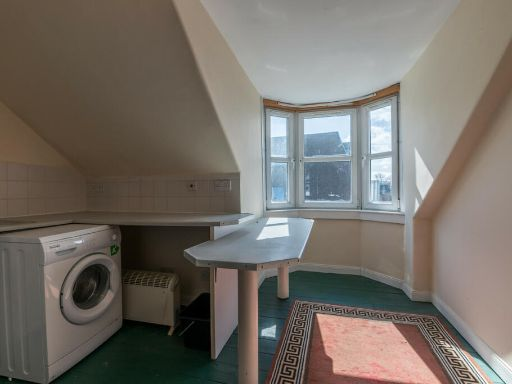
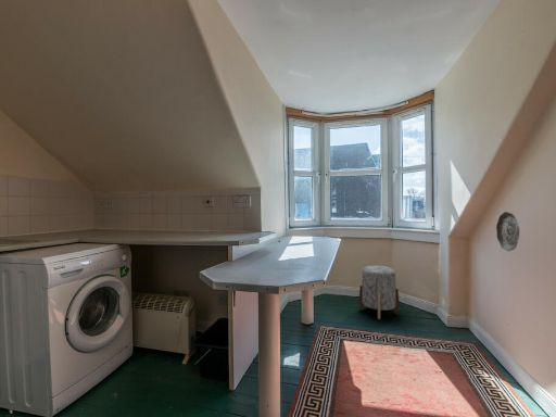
+ decorative plate [495,211,520,252]
+ stool [357,264,401,320]
